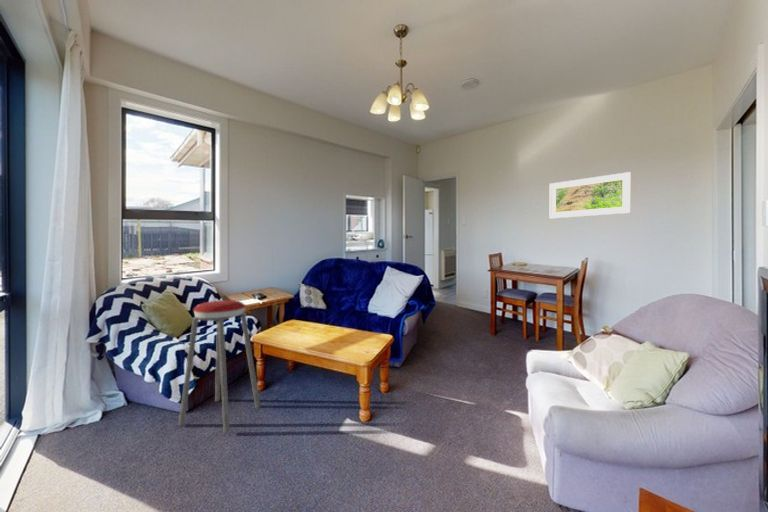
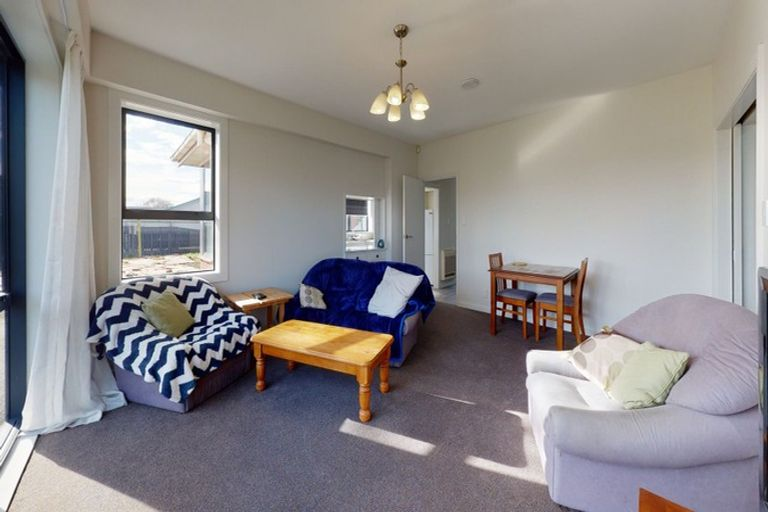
- music stool [178,299,261,434]
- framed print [549,171,632,220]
